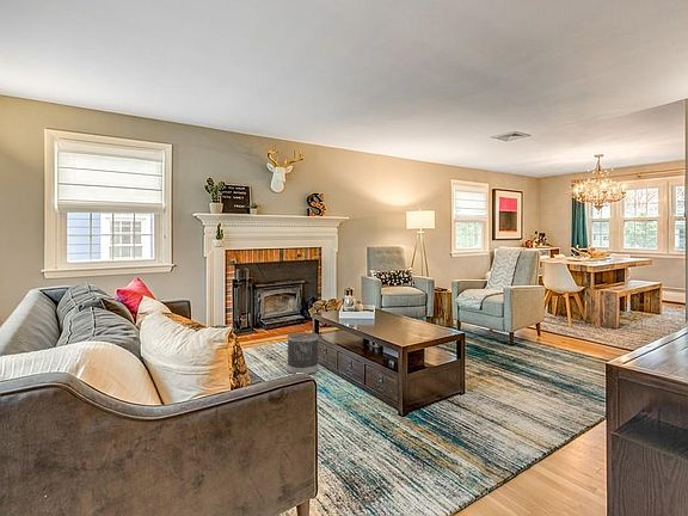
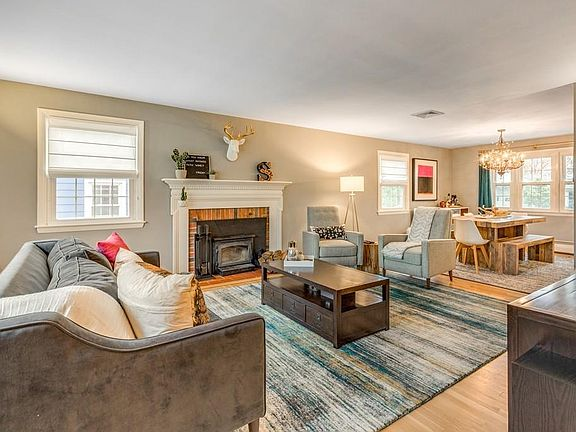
- wastebasket [285,331,320,375]
